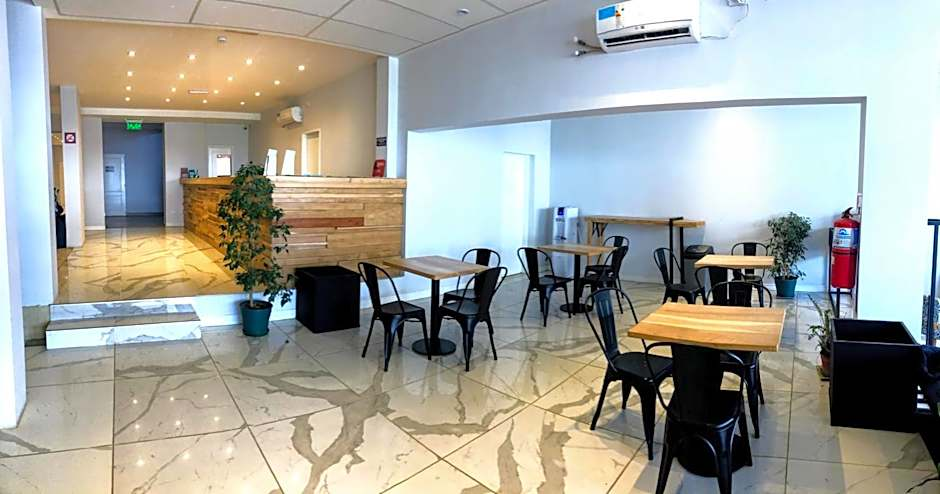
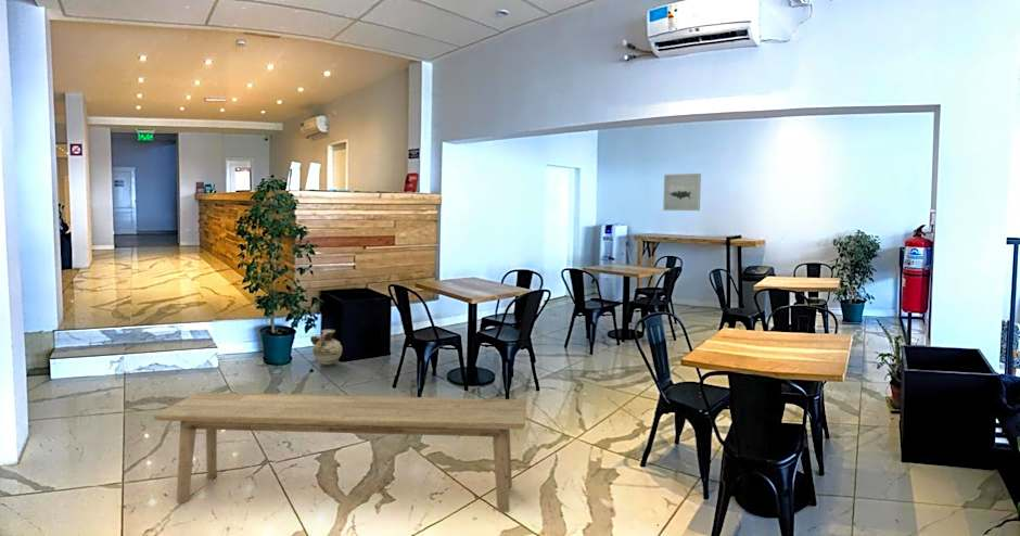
+ ceramic jug [309,329,343,367]
+ wall art [662,173,702,212]
+ bench [152,392,527,514]
